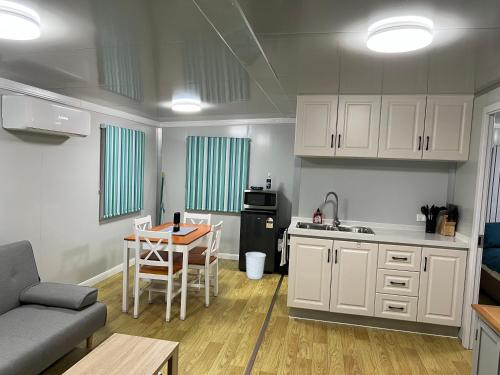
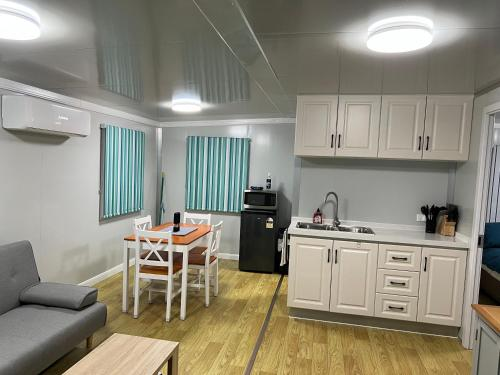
- trash can [245,251,267,280]
